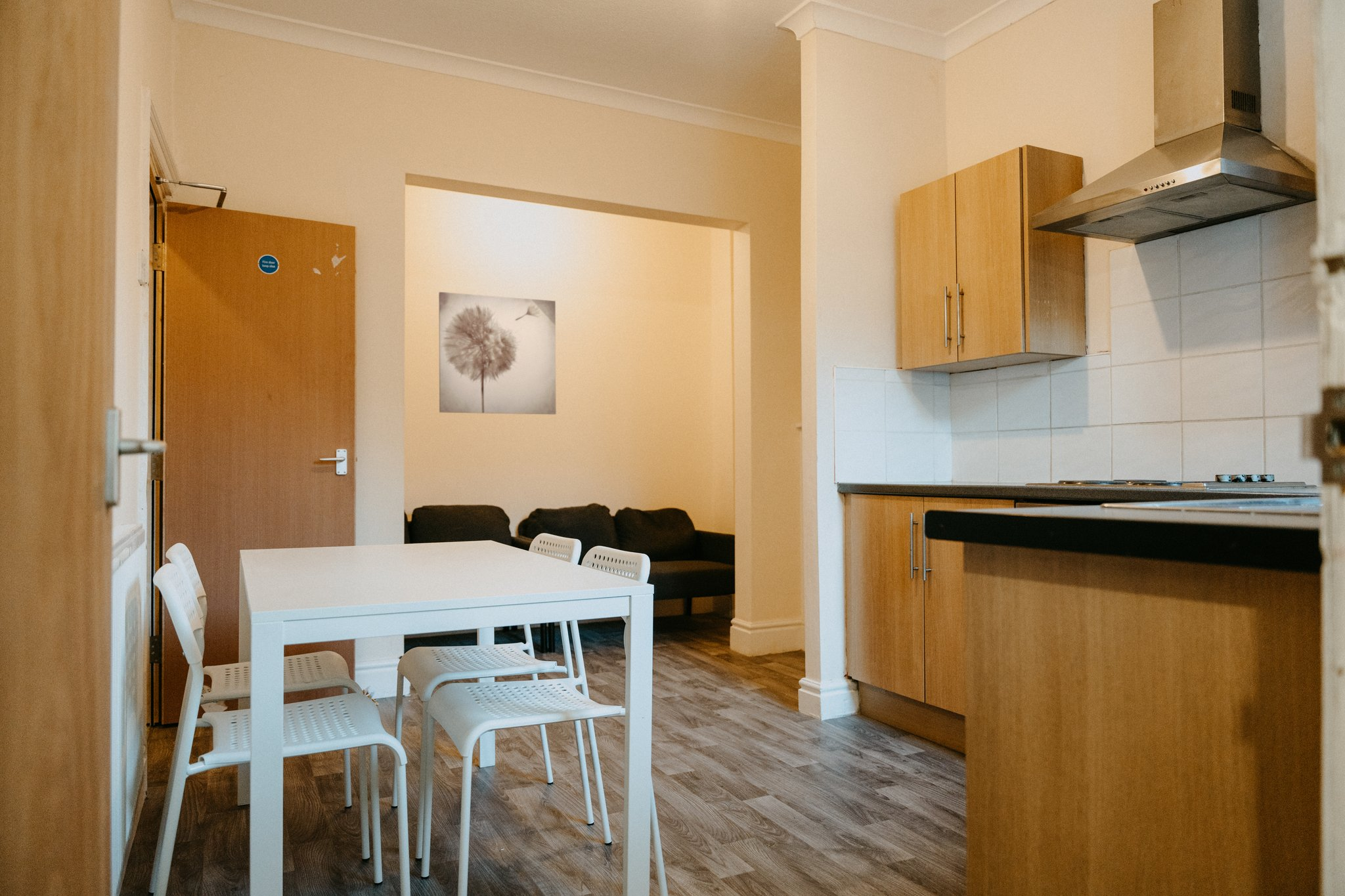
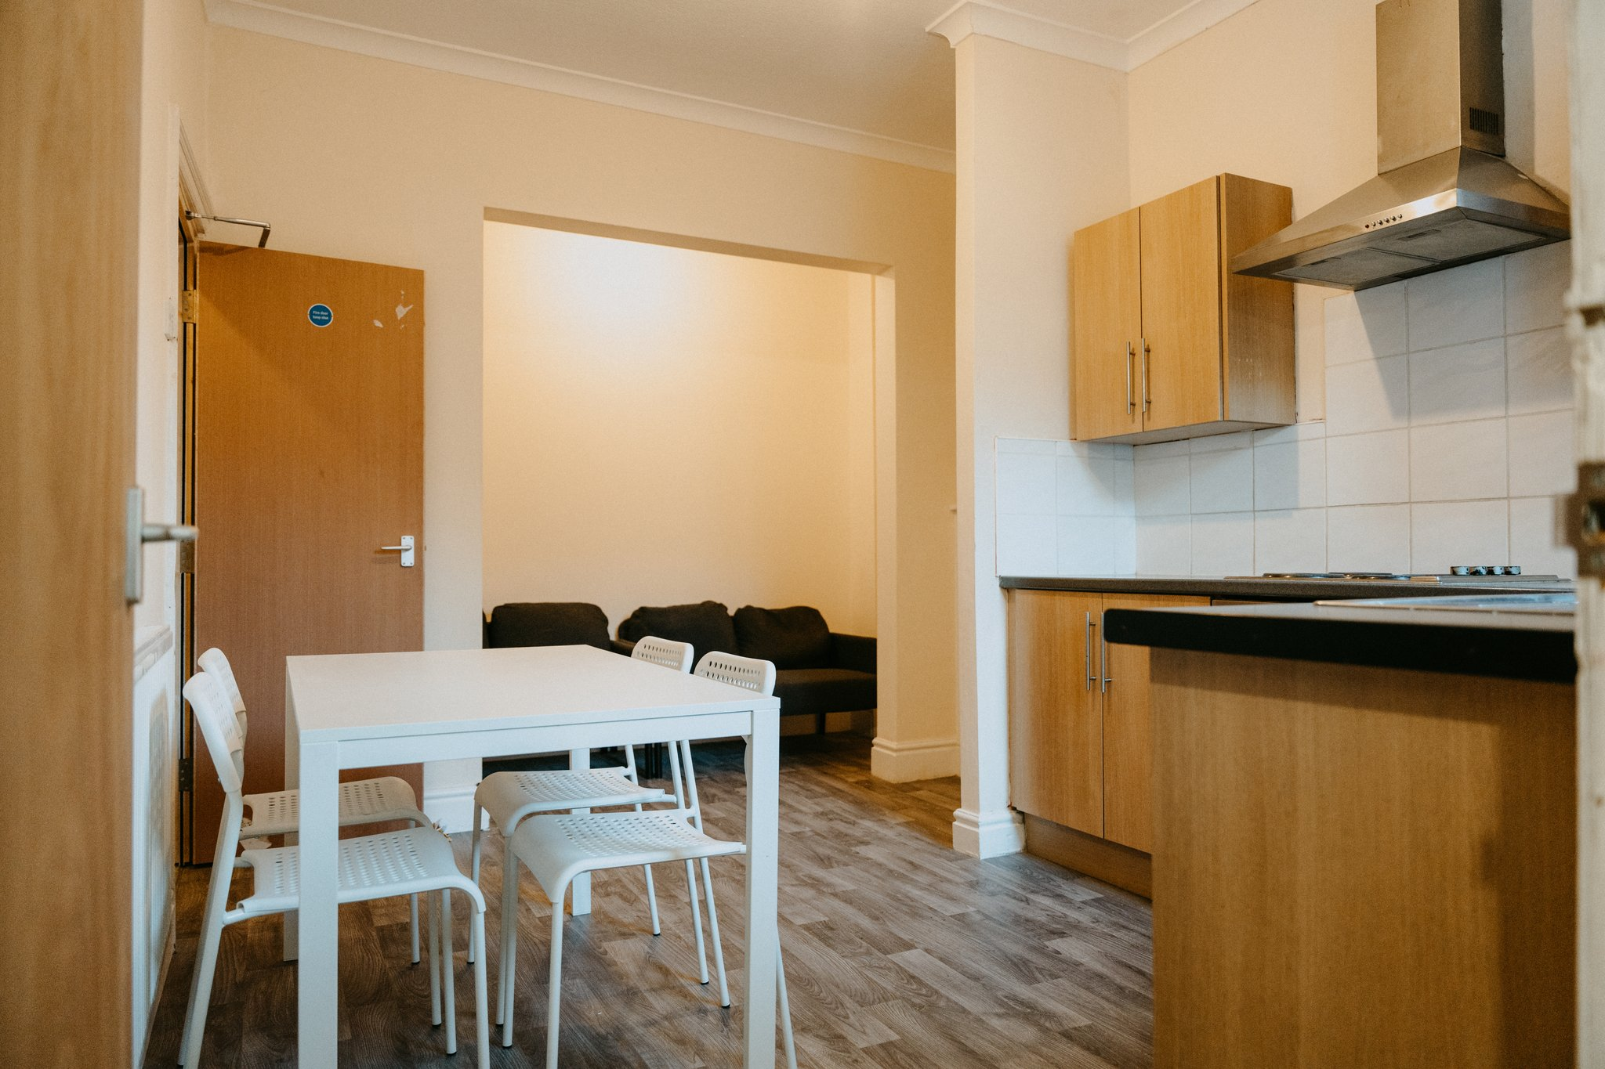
- wall art [438,291,557,415]
